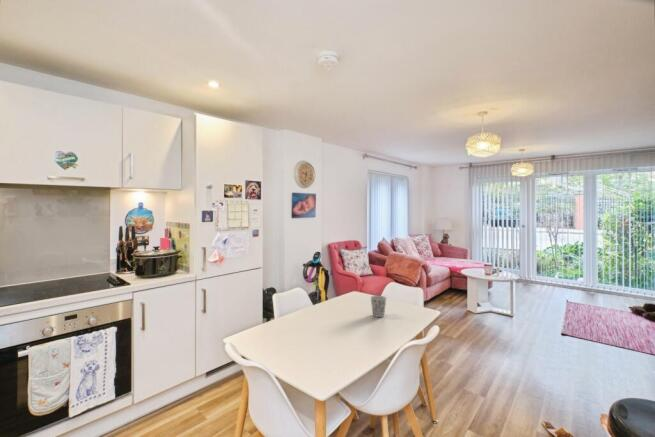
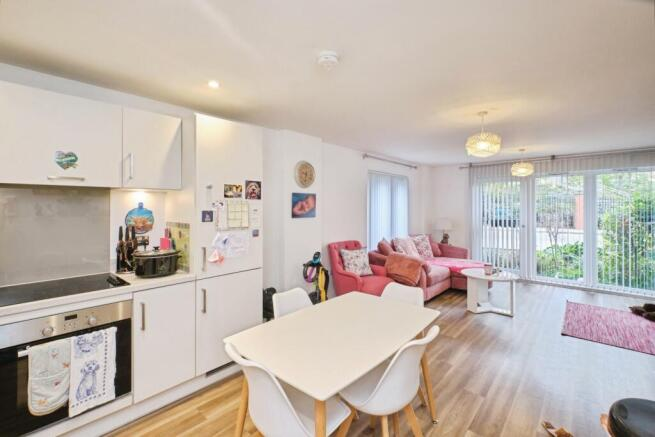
- cup [370,295,388,318]
